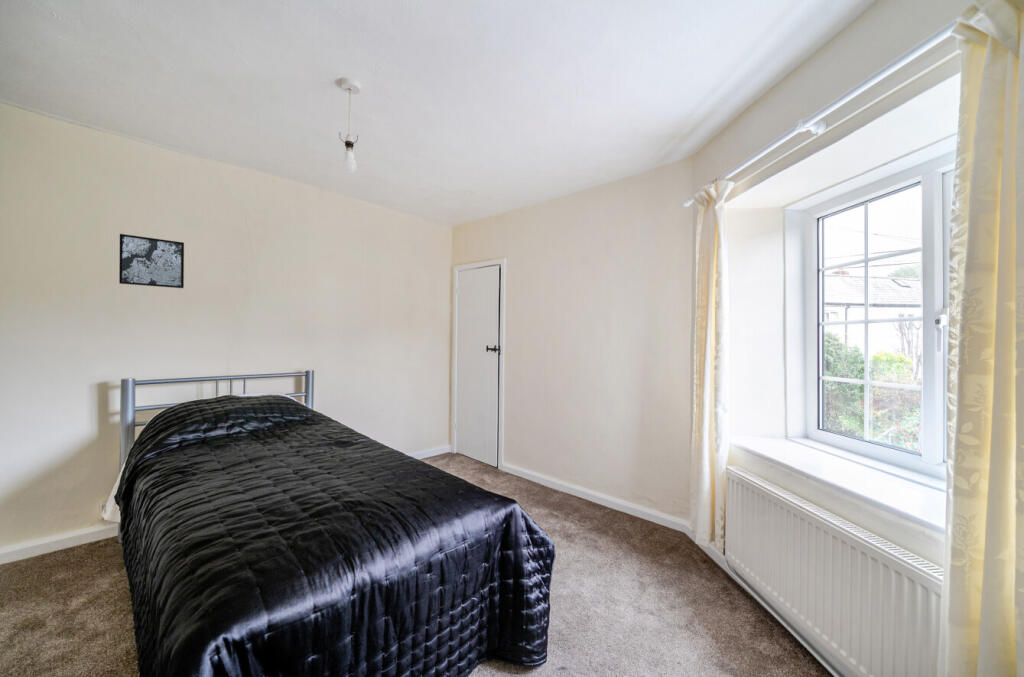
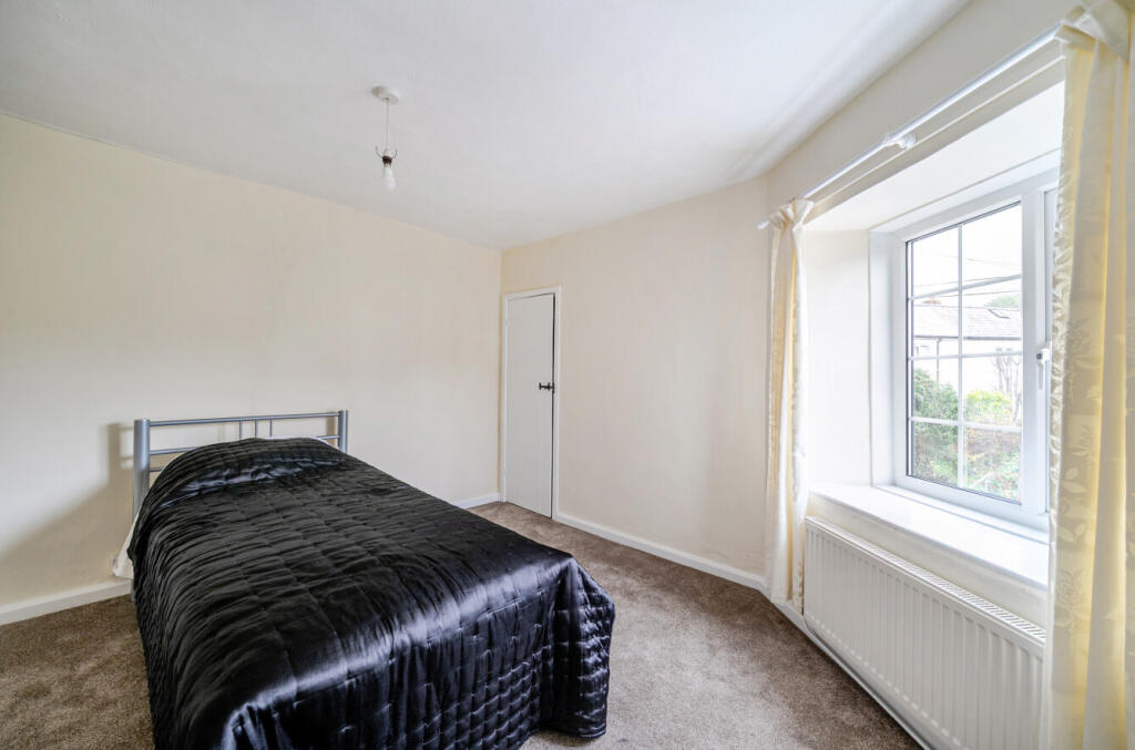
- wall art [118,233,185,289]
